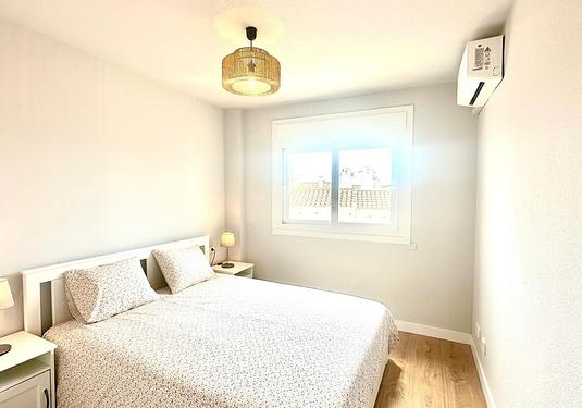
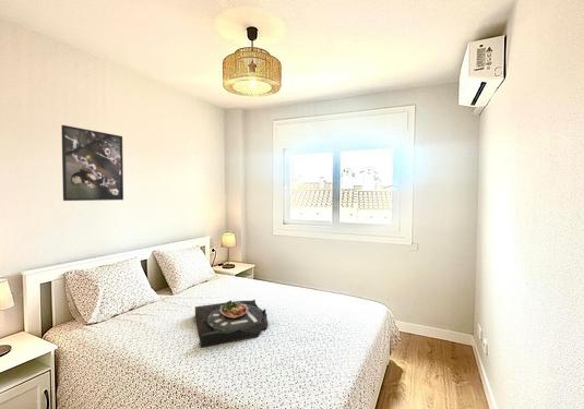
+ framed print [61,124,124,202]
+ serving tray [194,299,270,348]
